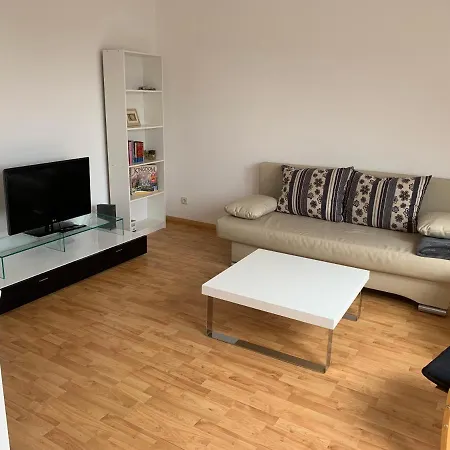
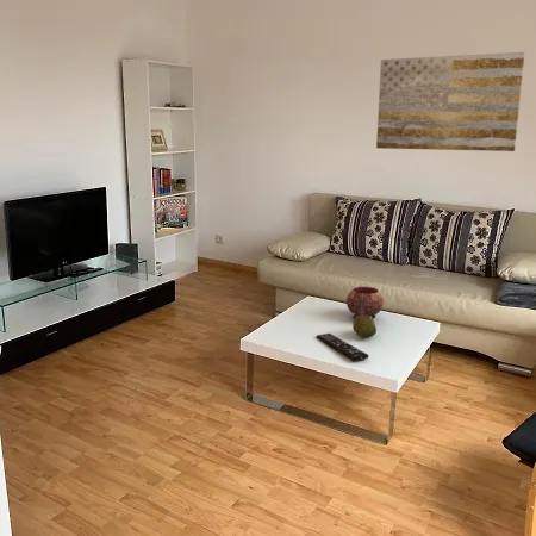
+ bowl [345,286,385,320]
+ wall art [375,51,526,152]
+ remote control [316,332,369,362]
+ fruit [351,316,378,338]
